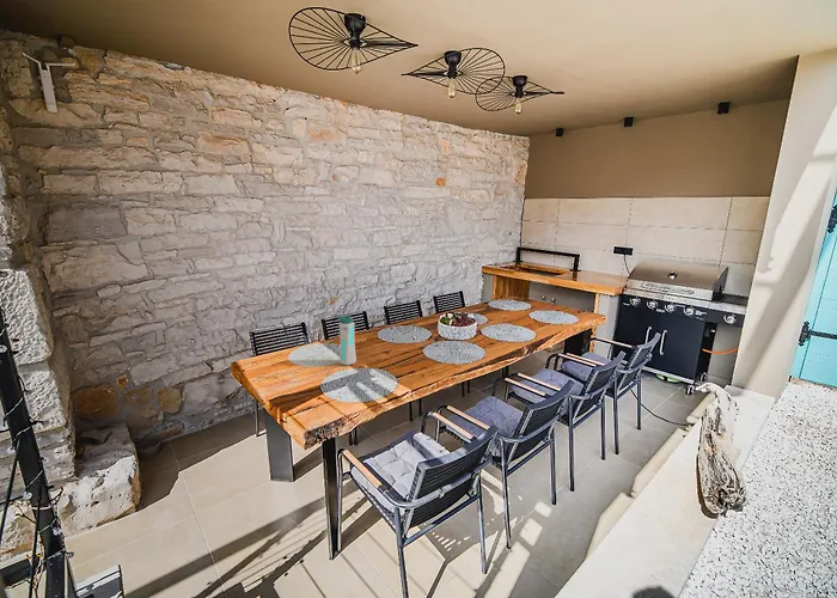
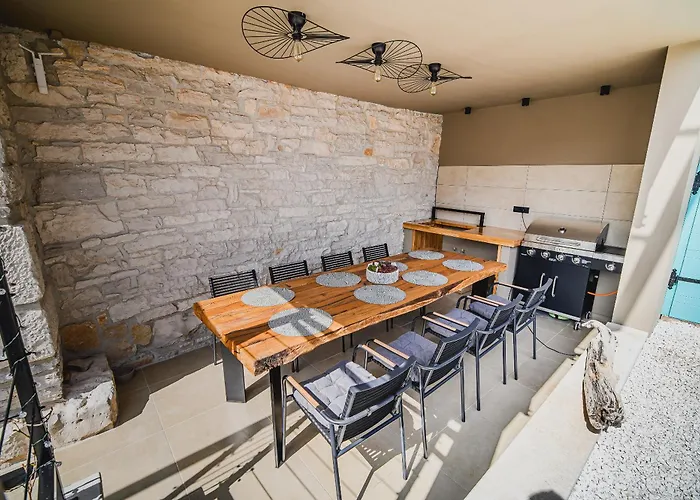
- water bottle [335,313,358,366]
